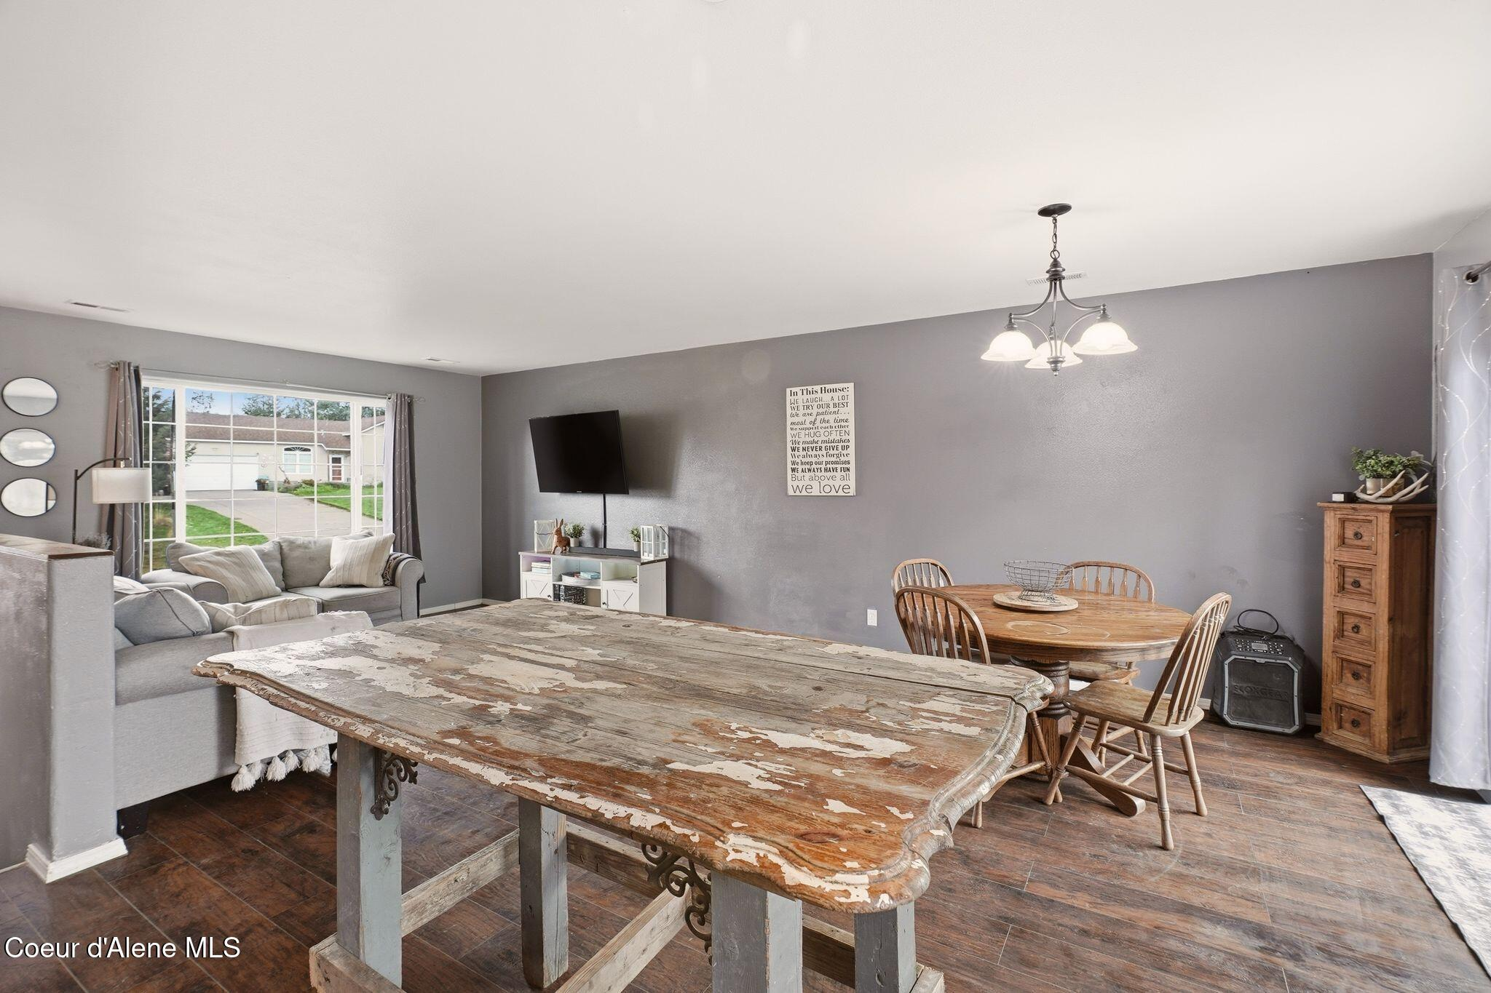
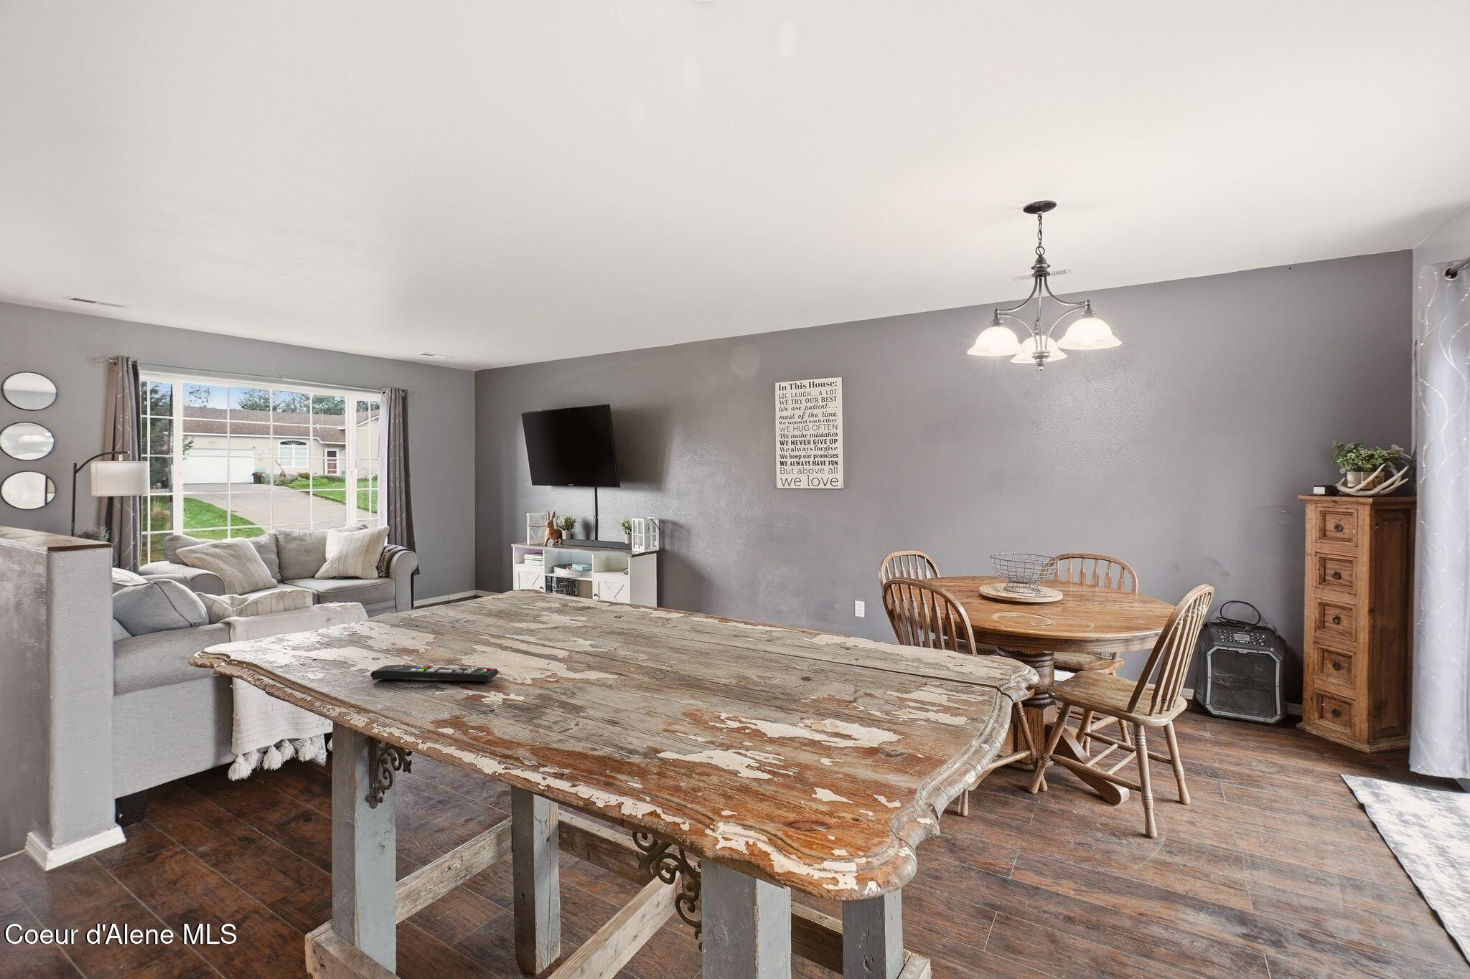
+ remote control [369,664,498,682]
